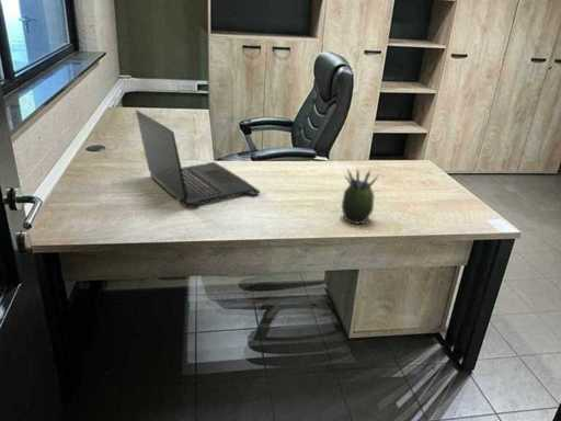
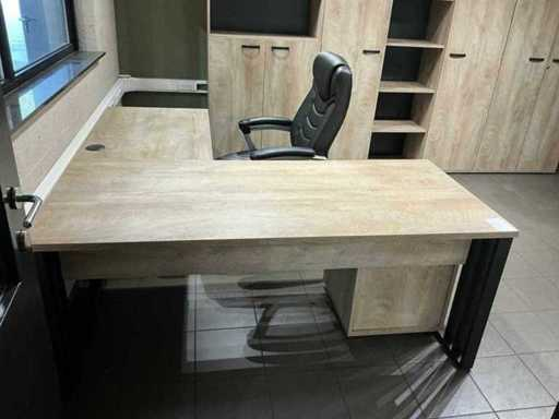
- laptop [135,107,261,208]
- succulent plant [341,167,380,225]
